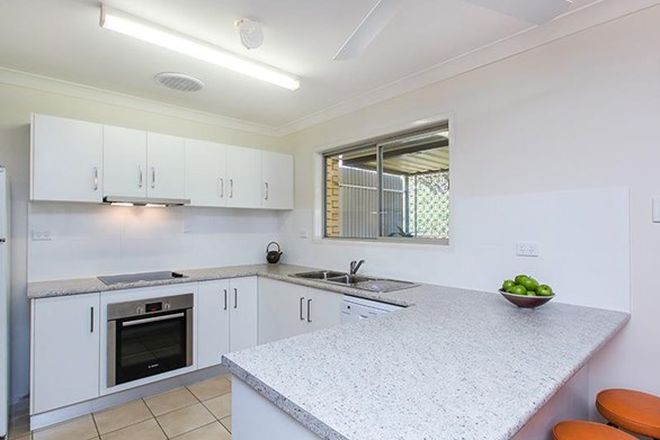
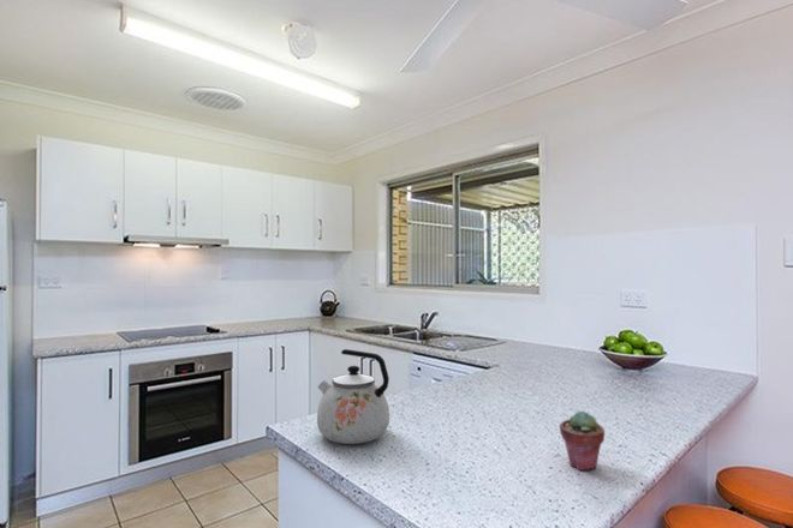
+ kettle [316,348,390,445]
+ potted succulent [559,410,606,472]
